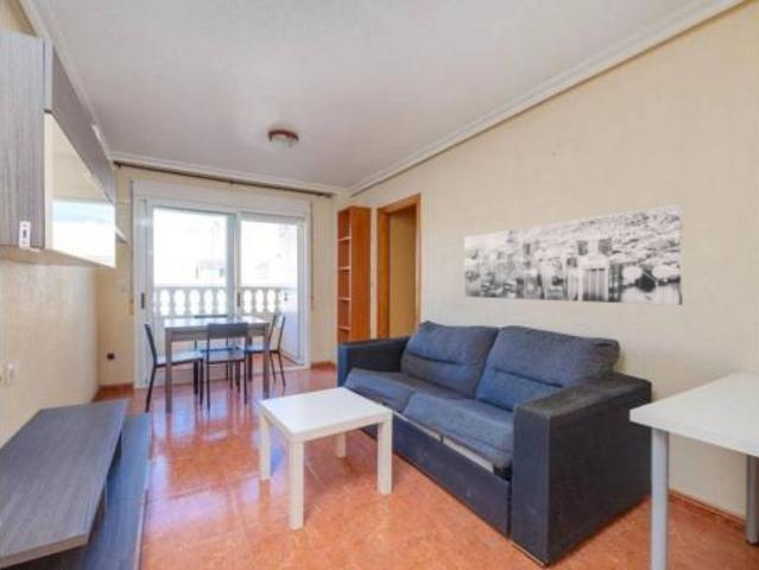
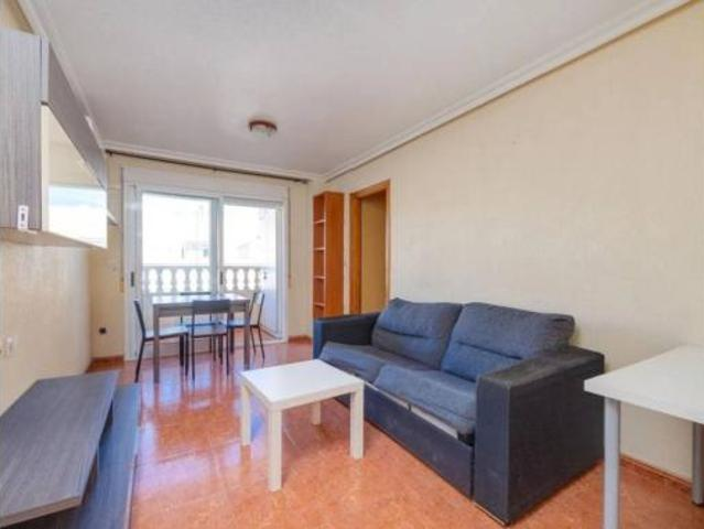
- wall art [463,203,683,306]
